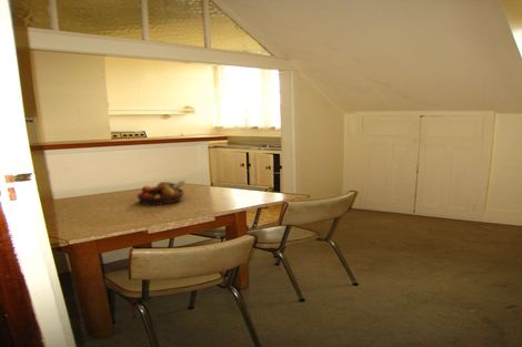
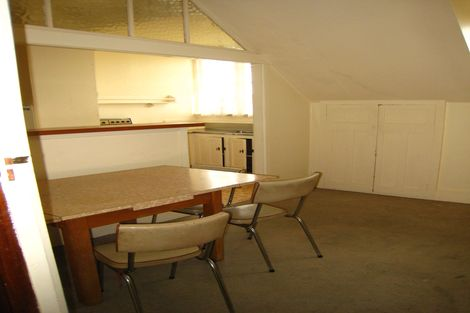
- fruit bowl [135,180,187,206]
